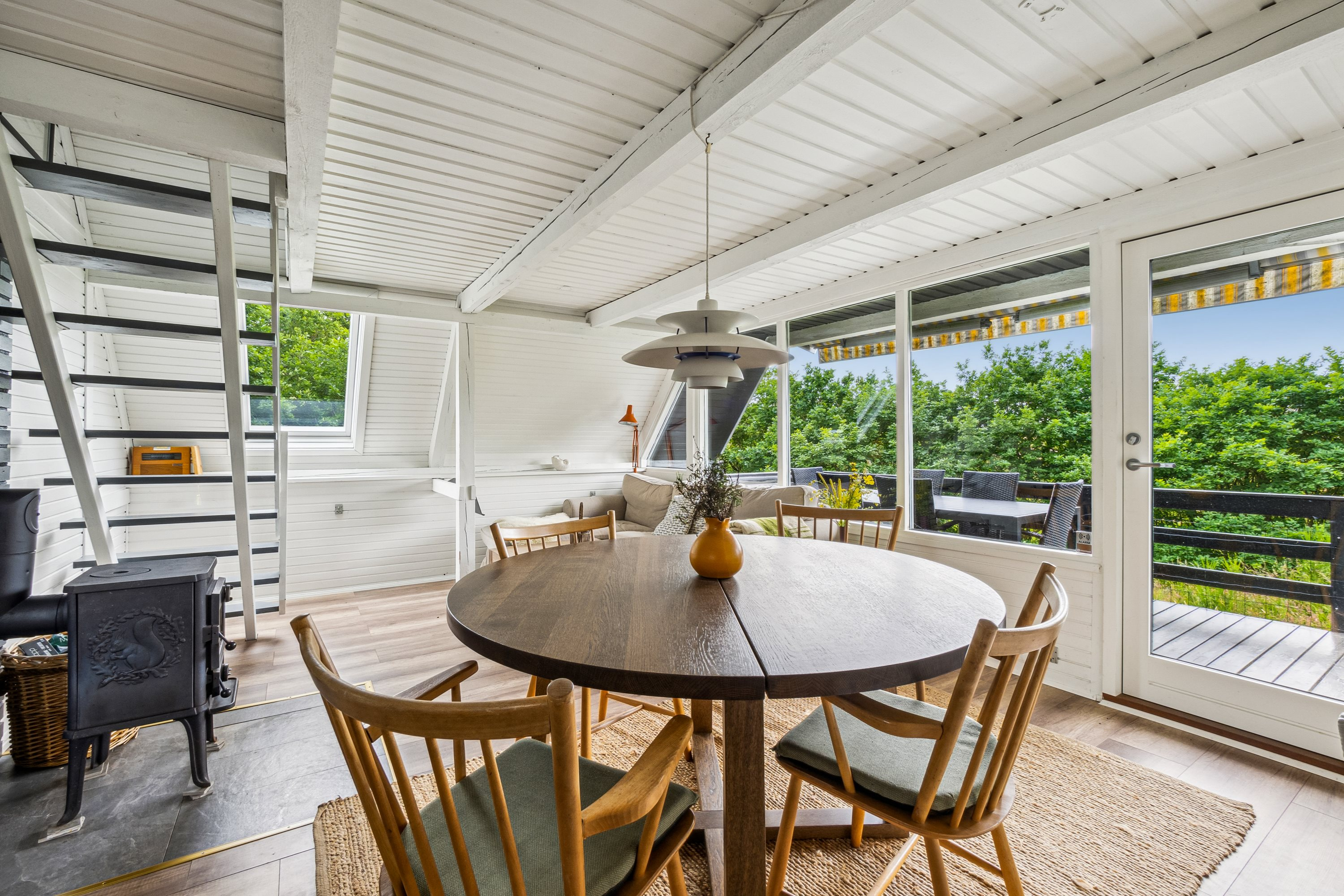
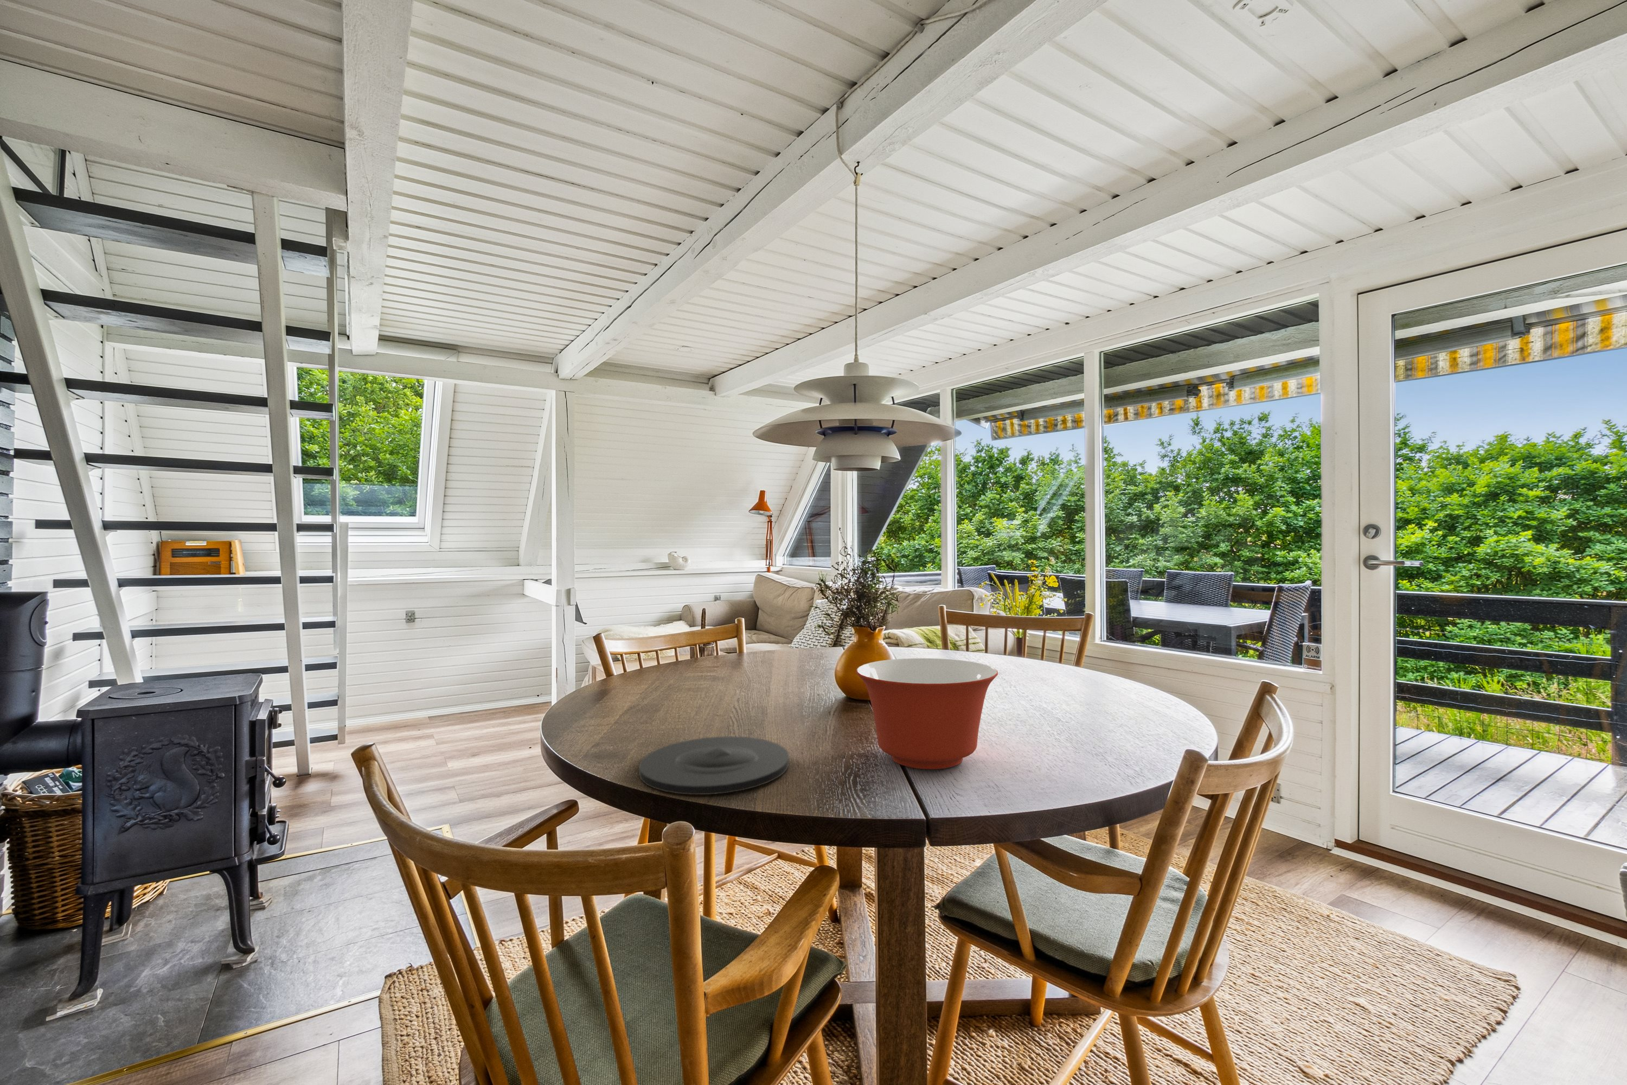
+ mixing bowl [855,658,999,770]
+ plate [638,735,789,796]
